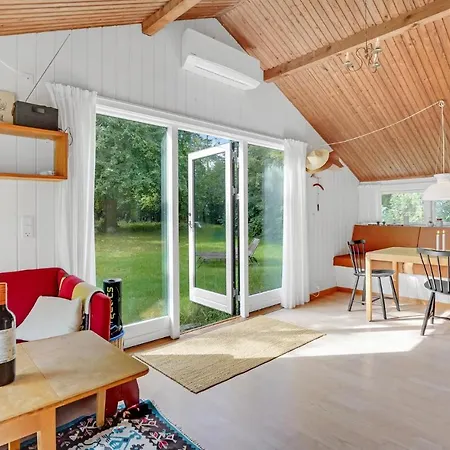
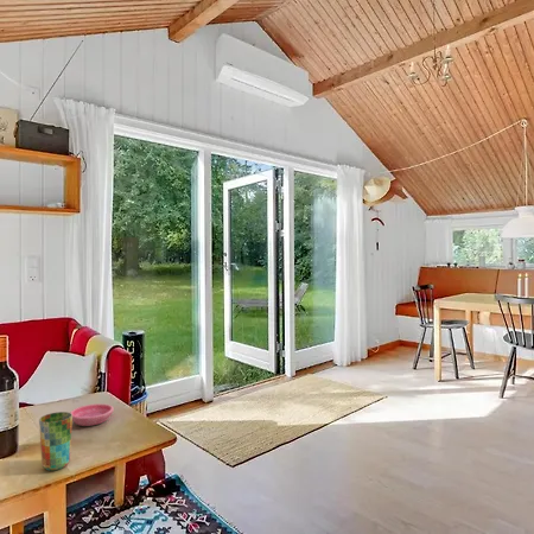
+ cup [38,411,74,471]
+ saucer [69,402,115,427]
